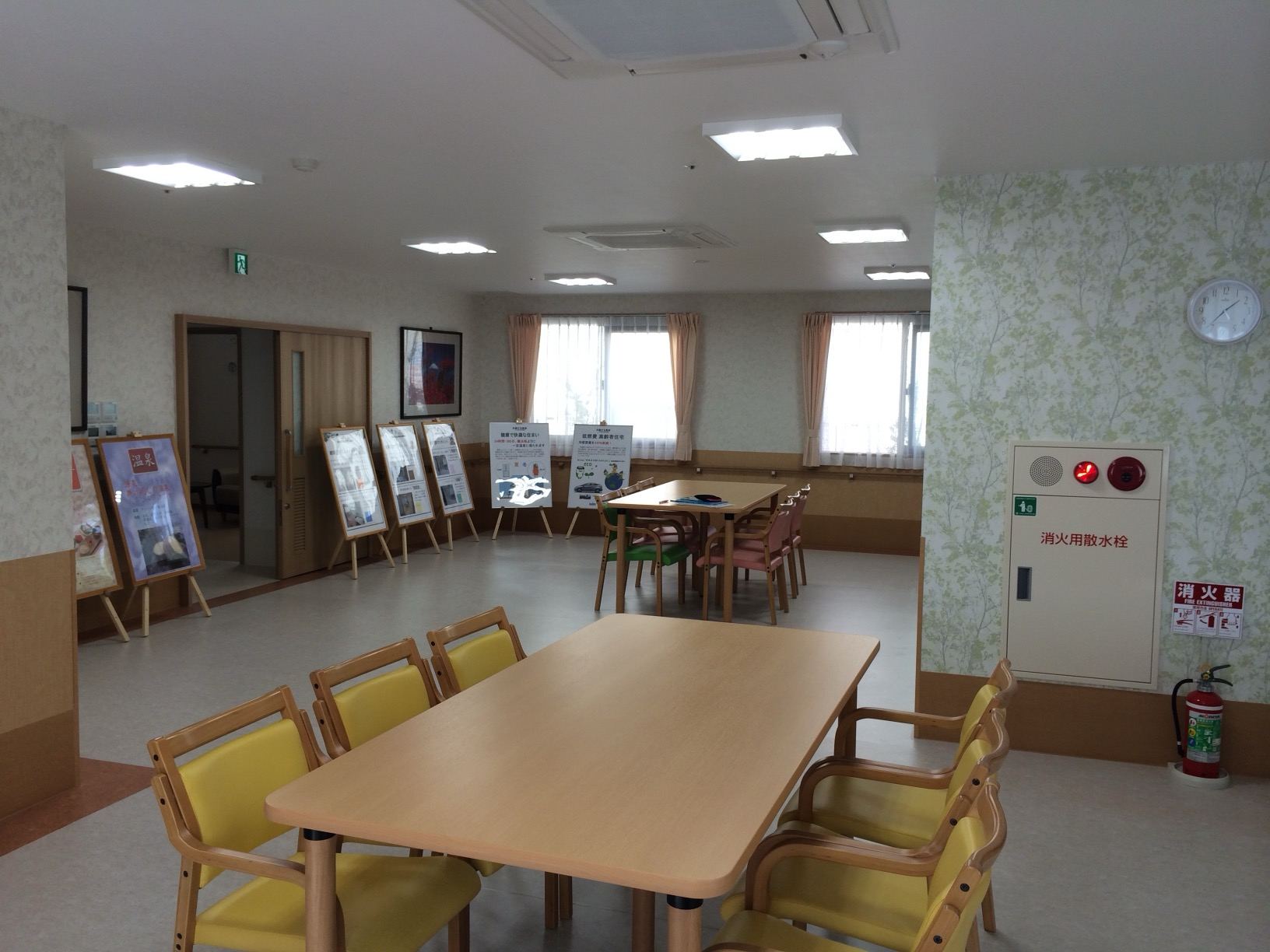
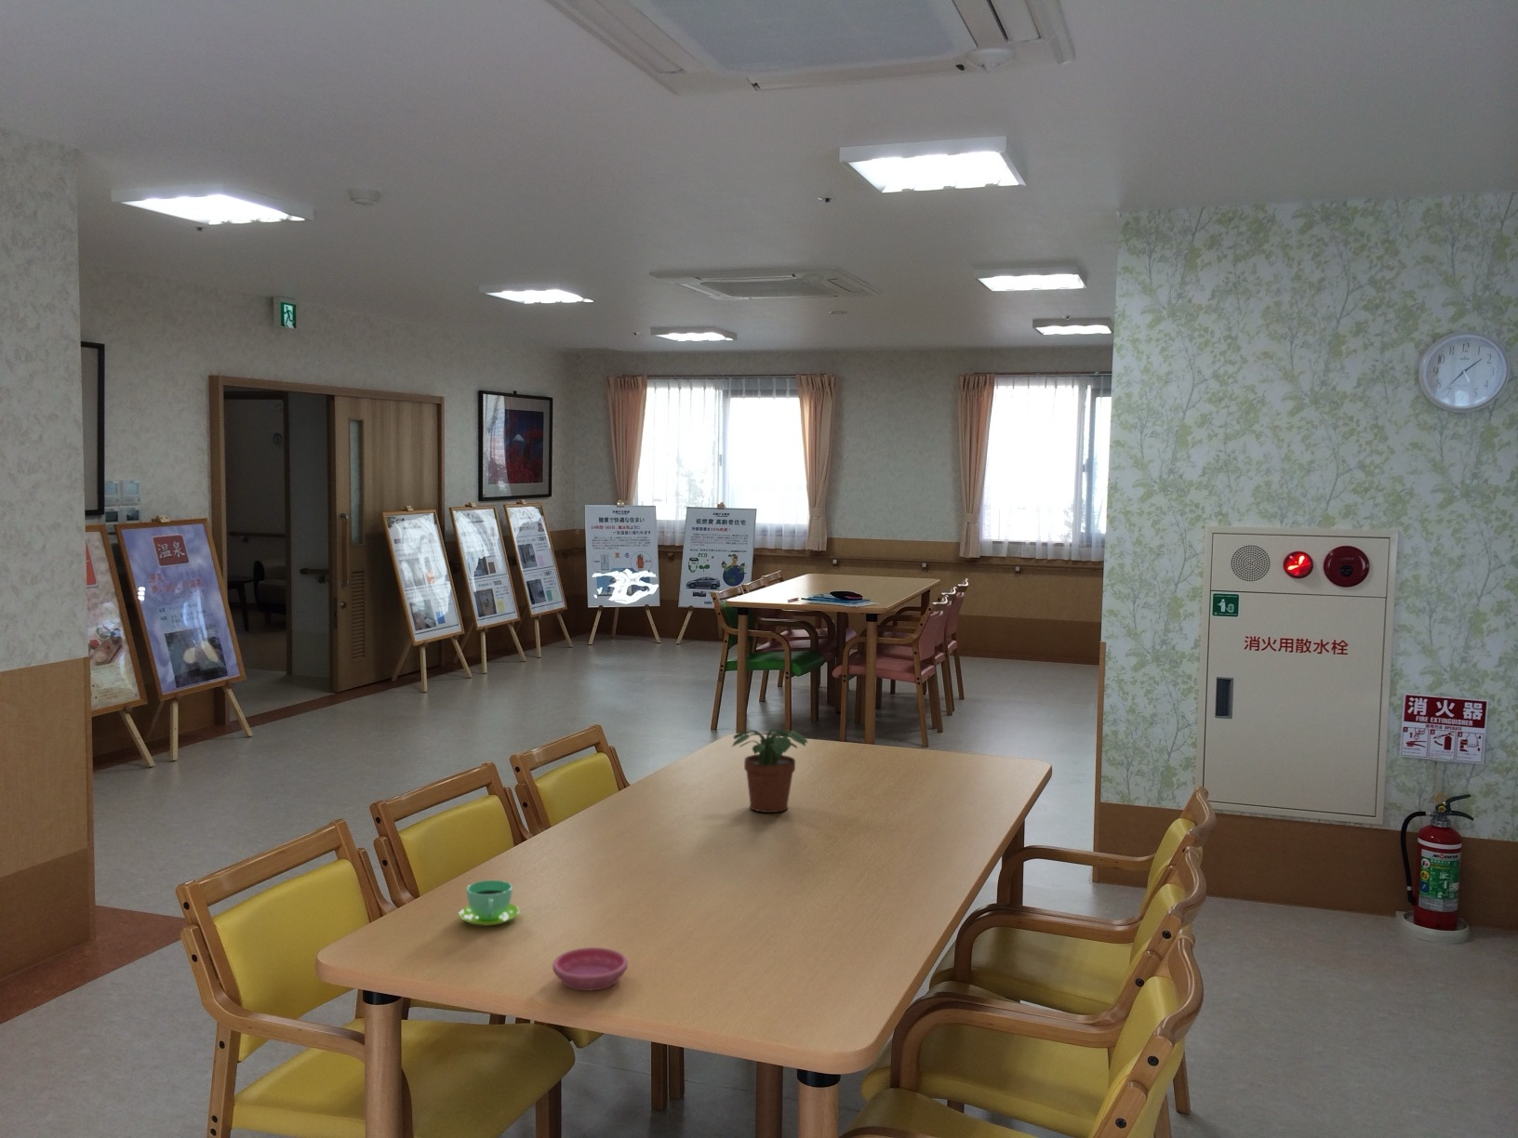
+ saucer [551,947,629,991]
+ potted plant [732,727,809,814]
+ cup [458,880,521,926]
